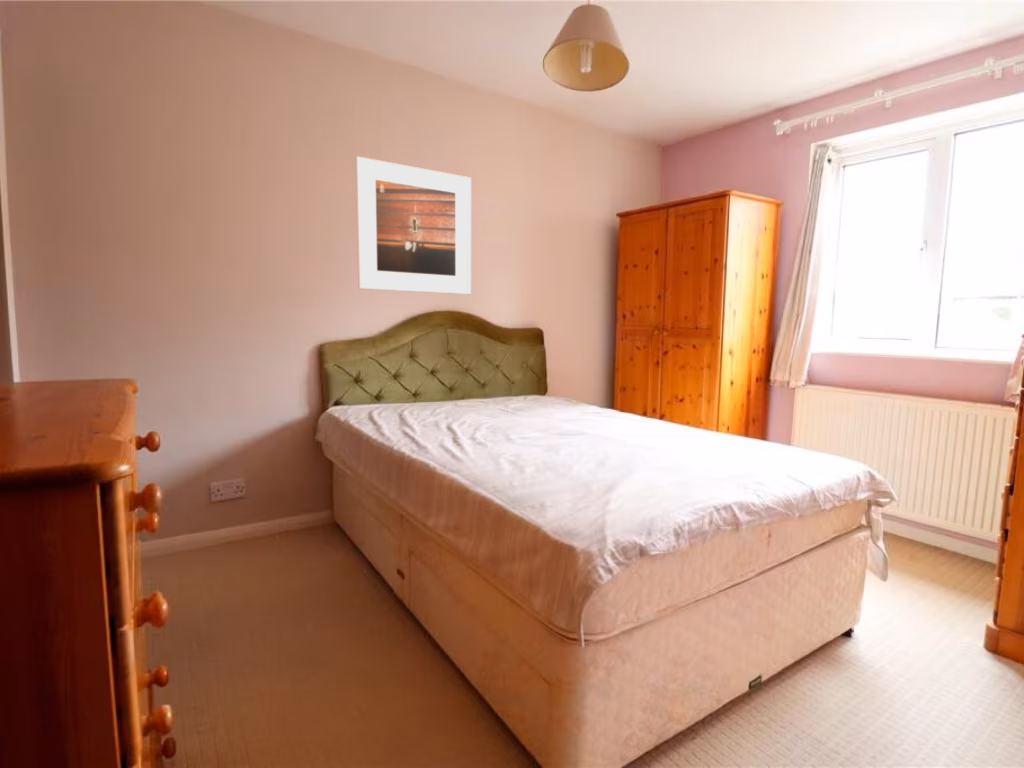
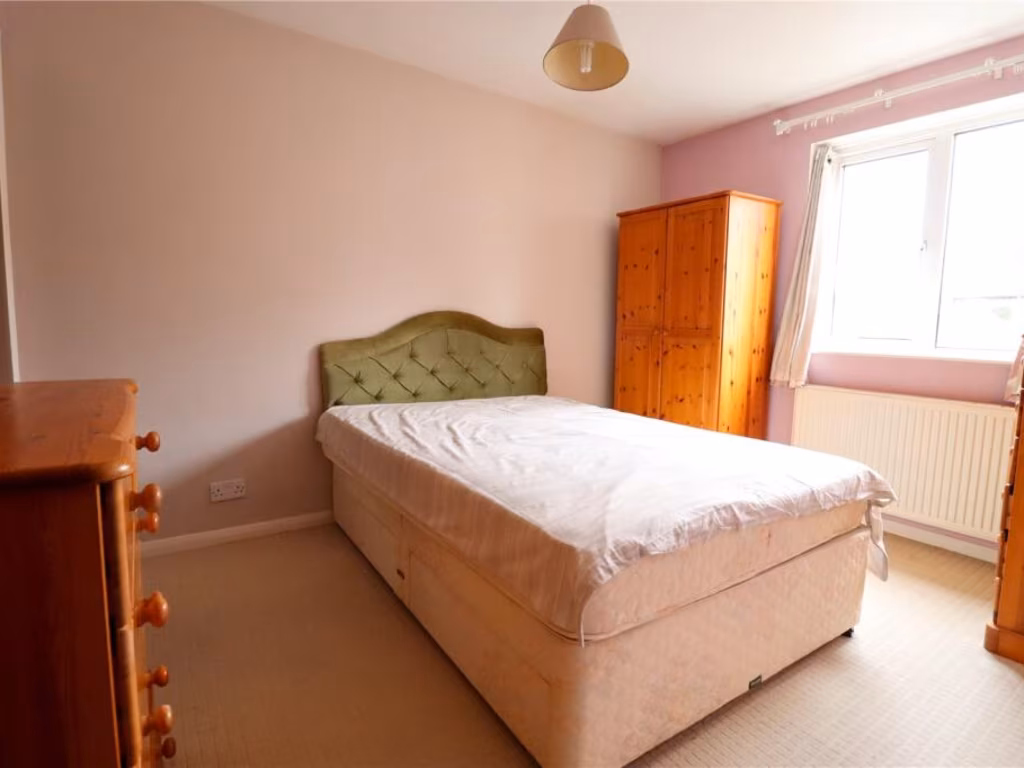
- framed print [355,155,472,295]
